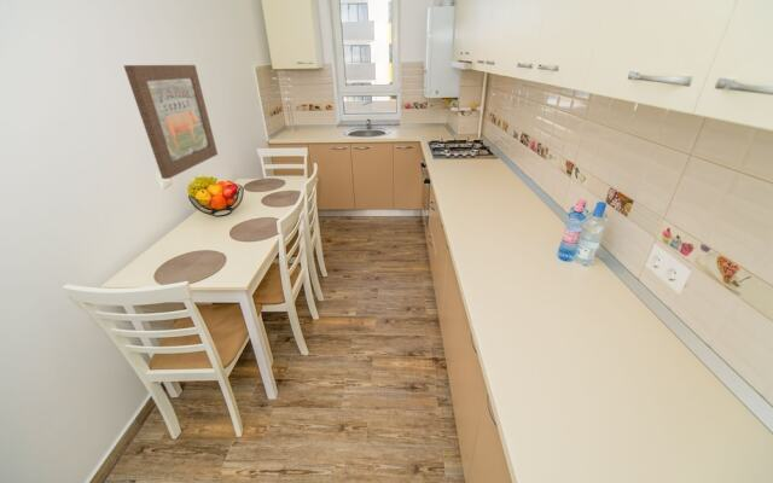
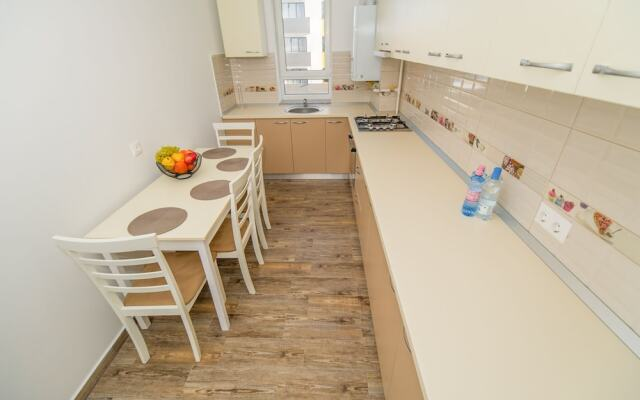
- wall art [122,64,219,180]
